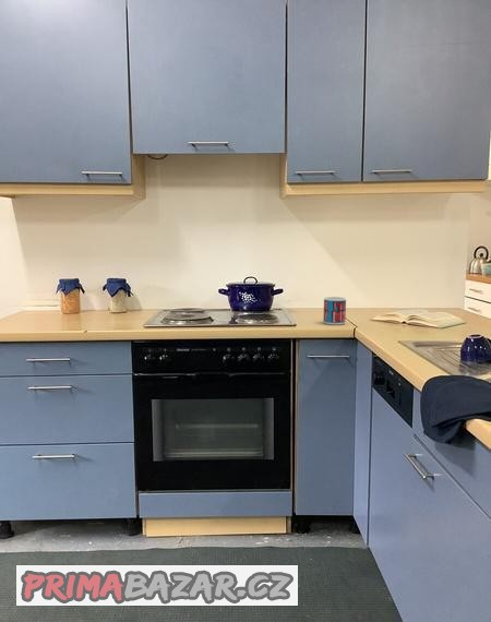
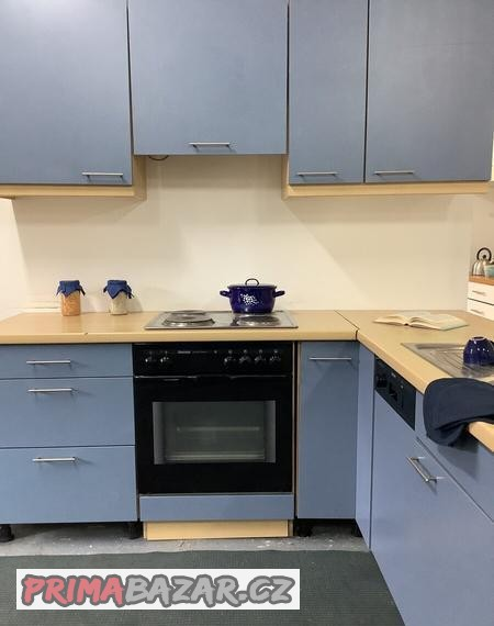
- mug [323,296,347,325]
